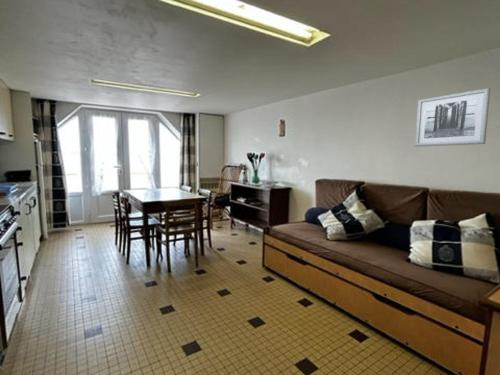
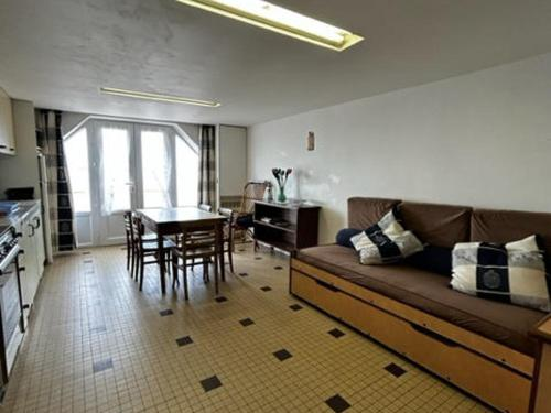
- wall art [414,87,491,148]
